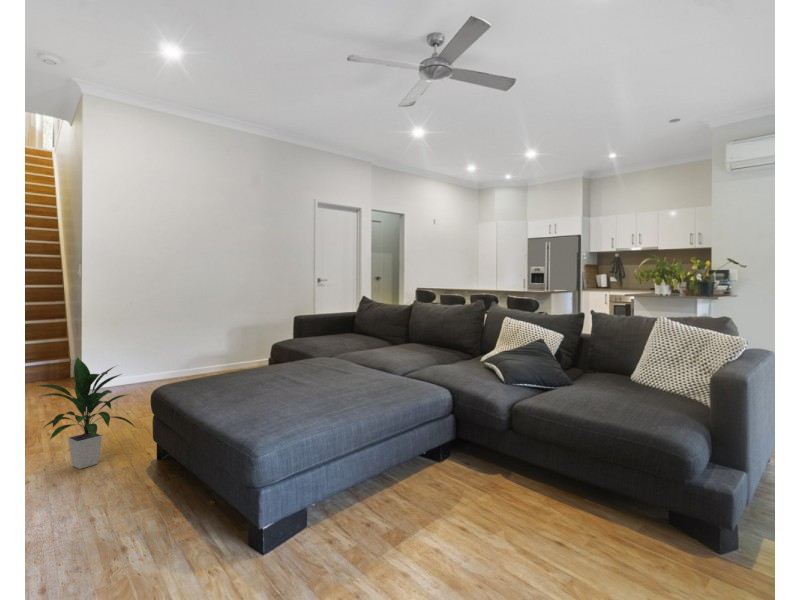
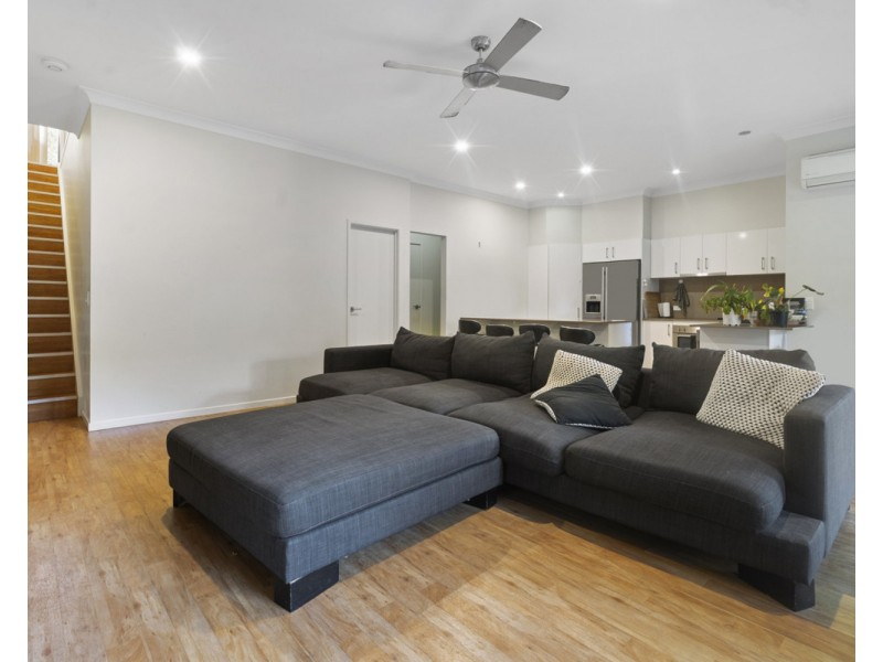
- indoor plant [37,356,136,470]
